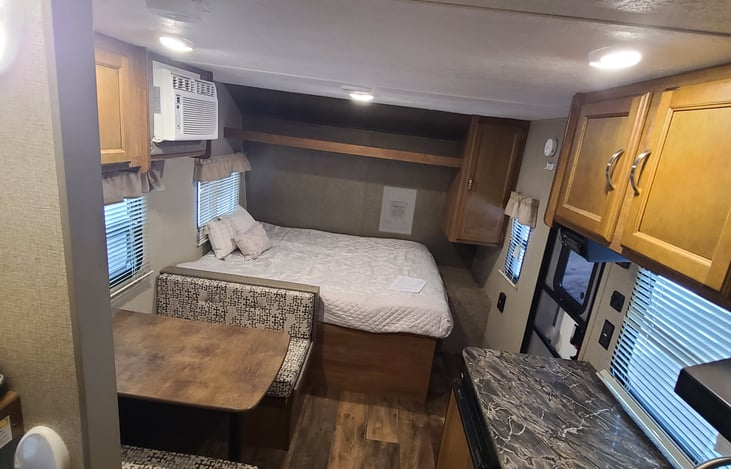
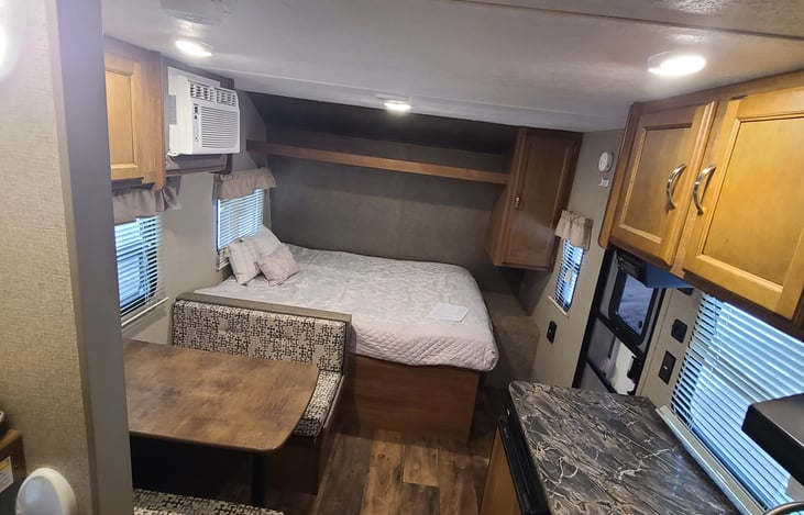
- wall art [378,185,418,236]
